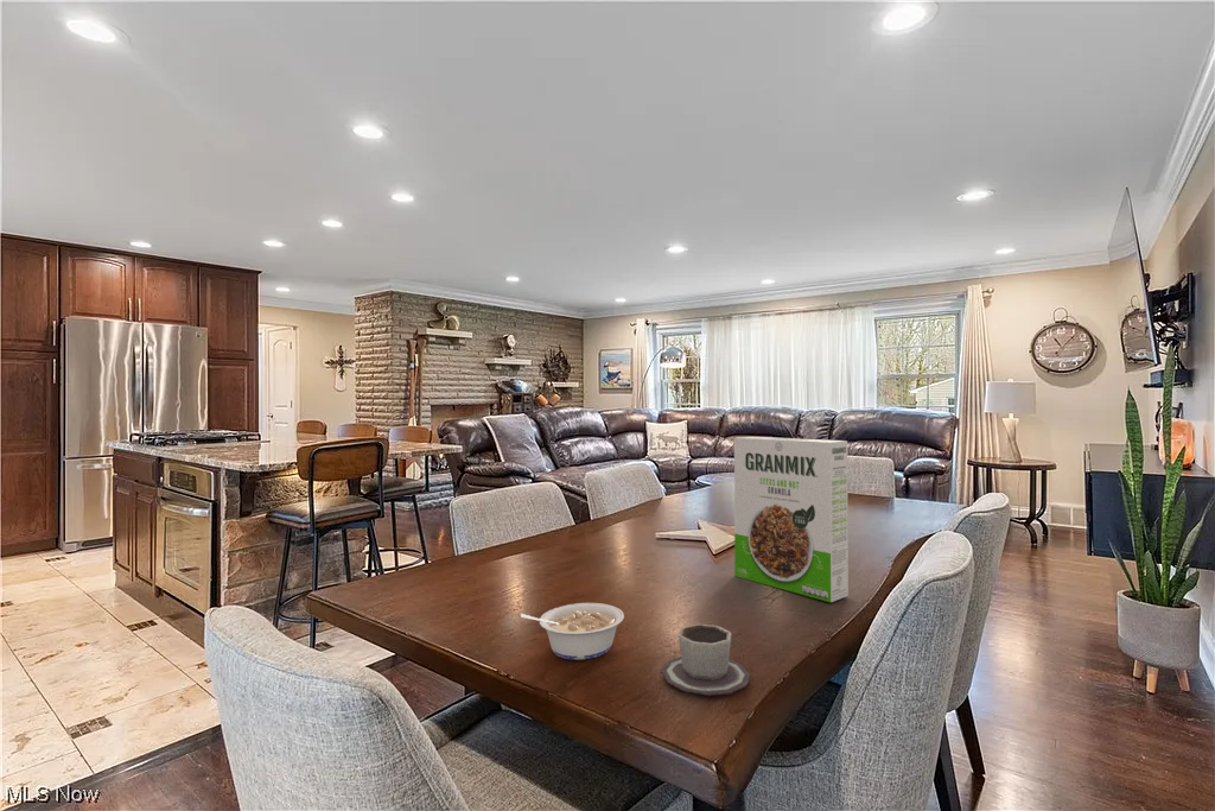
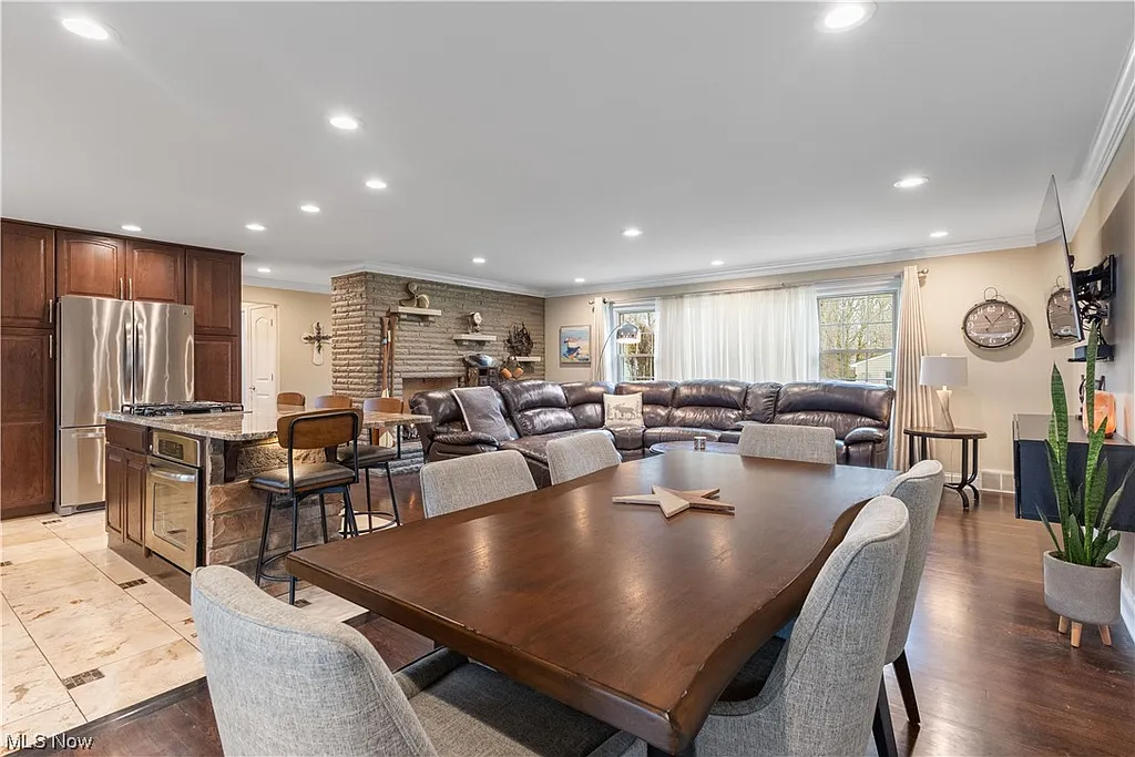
- cereal box [733,436,850,603]
- legume [520,602,625,661]
- cup [660,623,751,697]
